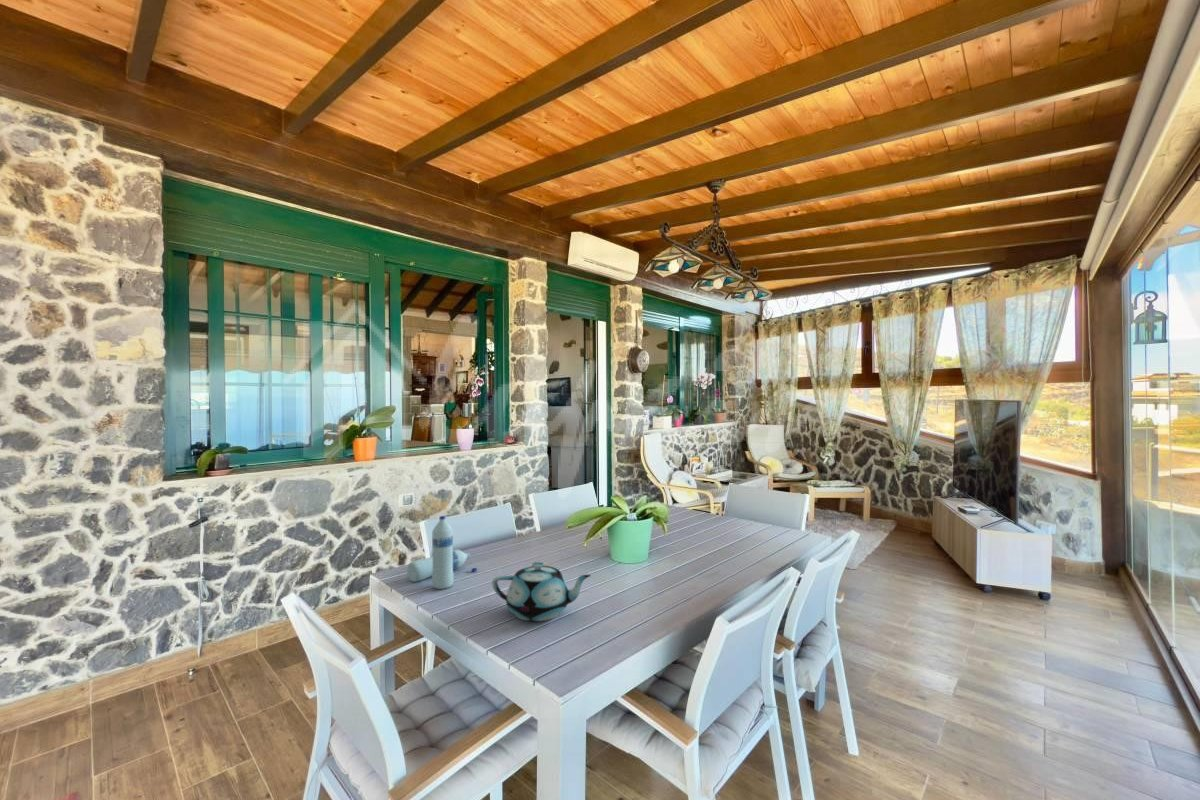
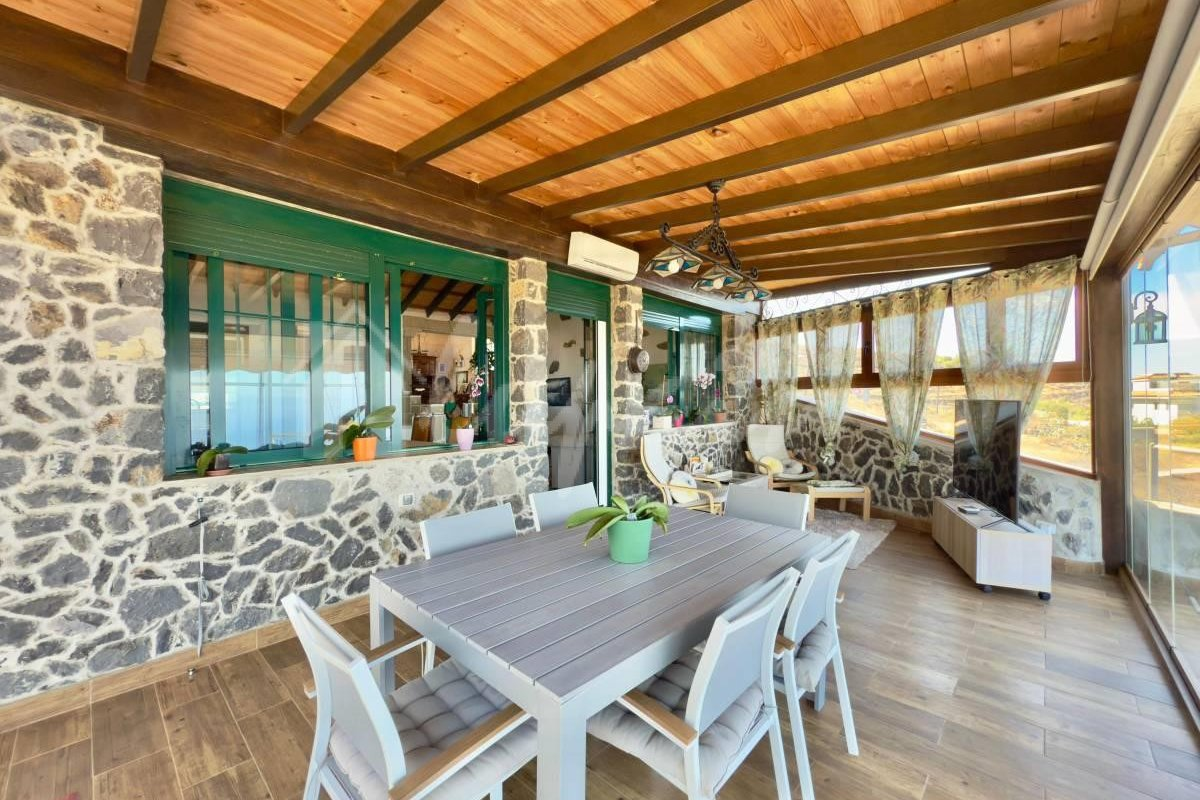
- teapot [491,561,592,622]
- water bottle [406,515,478,590]
